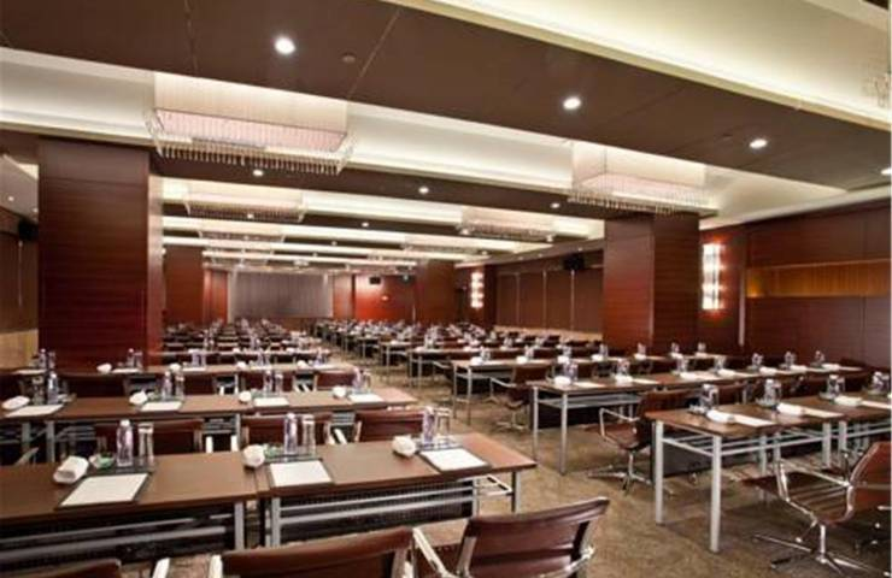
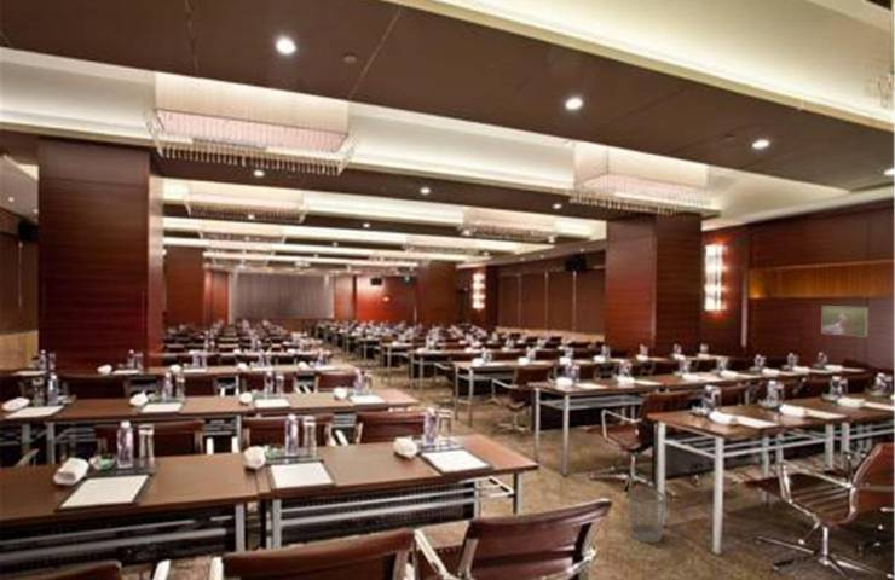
+ wastebasket [628,487,666,544]
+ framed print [821,304,868,338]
